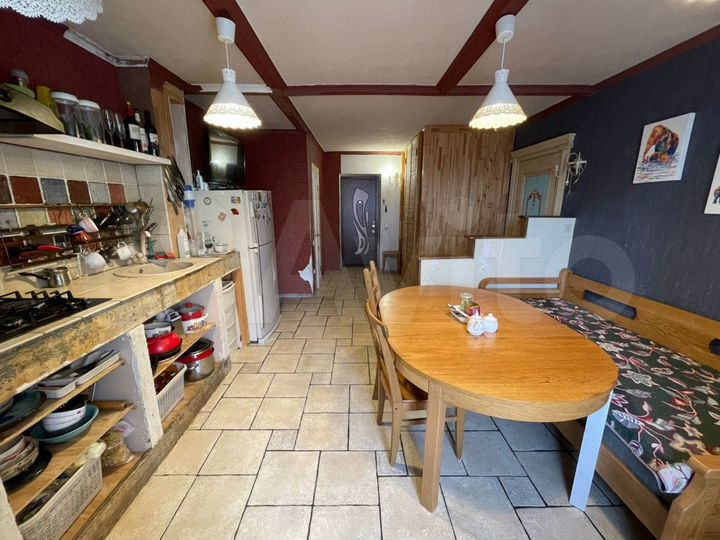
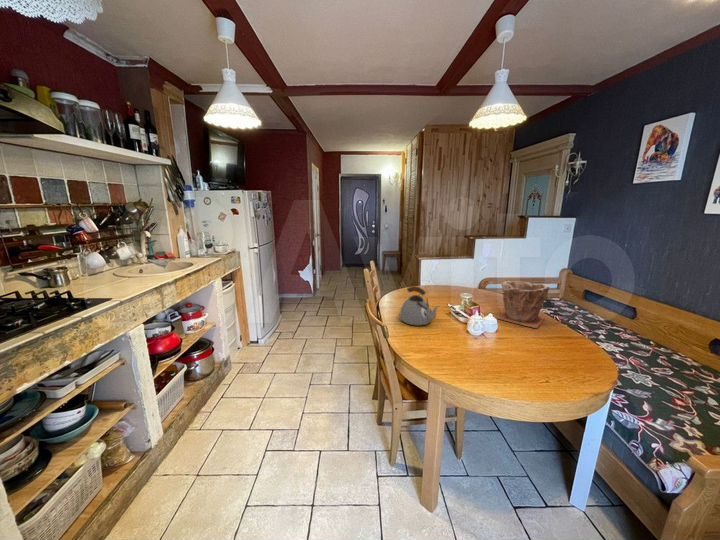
+ kettle [398,285,440,326]
+ plant pot [496,280,551,329]
